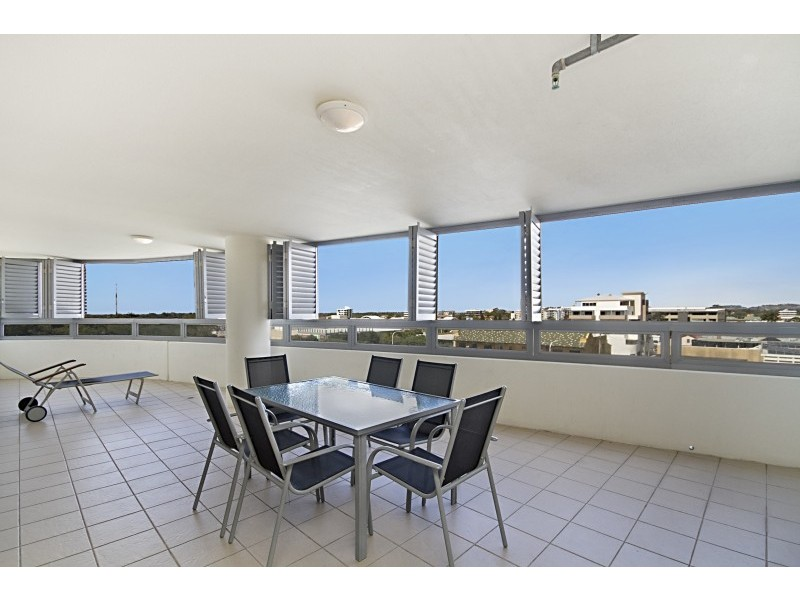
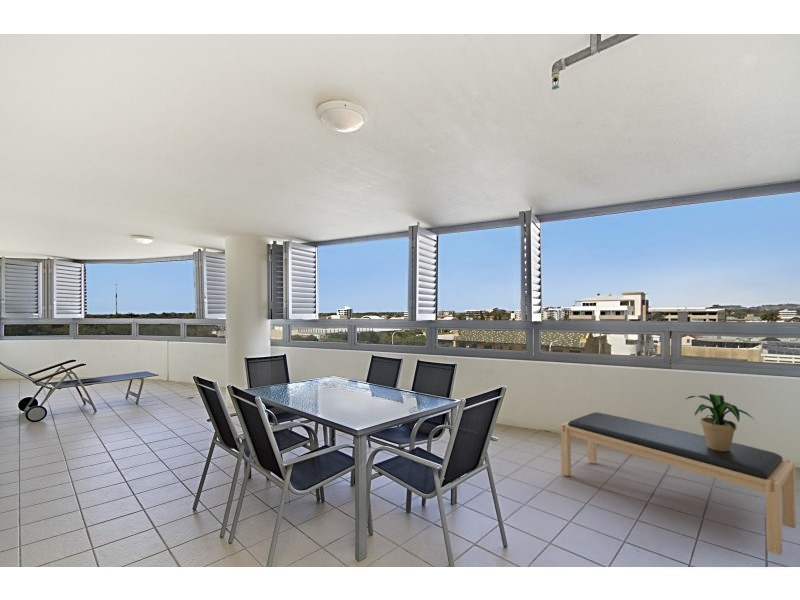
+ potted plant [681,393,758,451]
+ bench [560,411,797,556]
